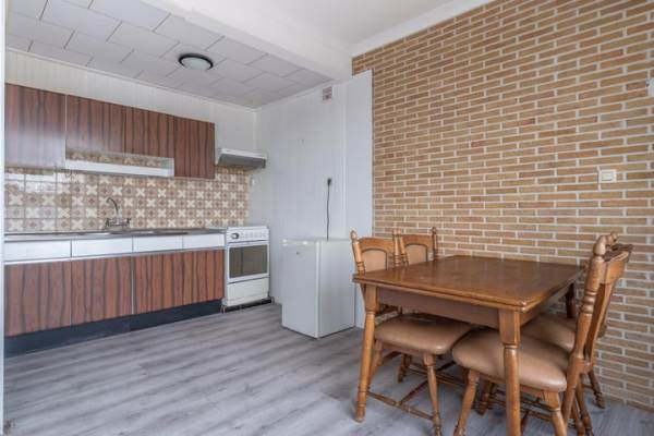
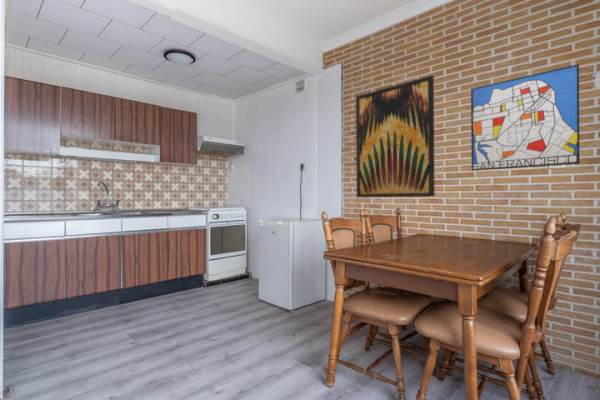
+ wall art [355,74,436,198]
+ wall art [470,63,581,171]
